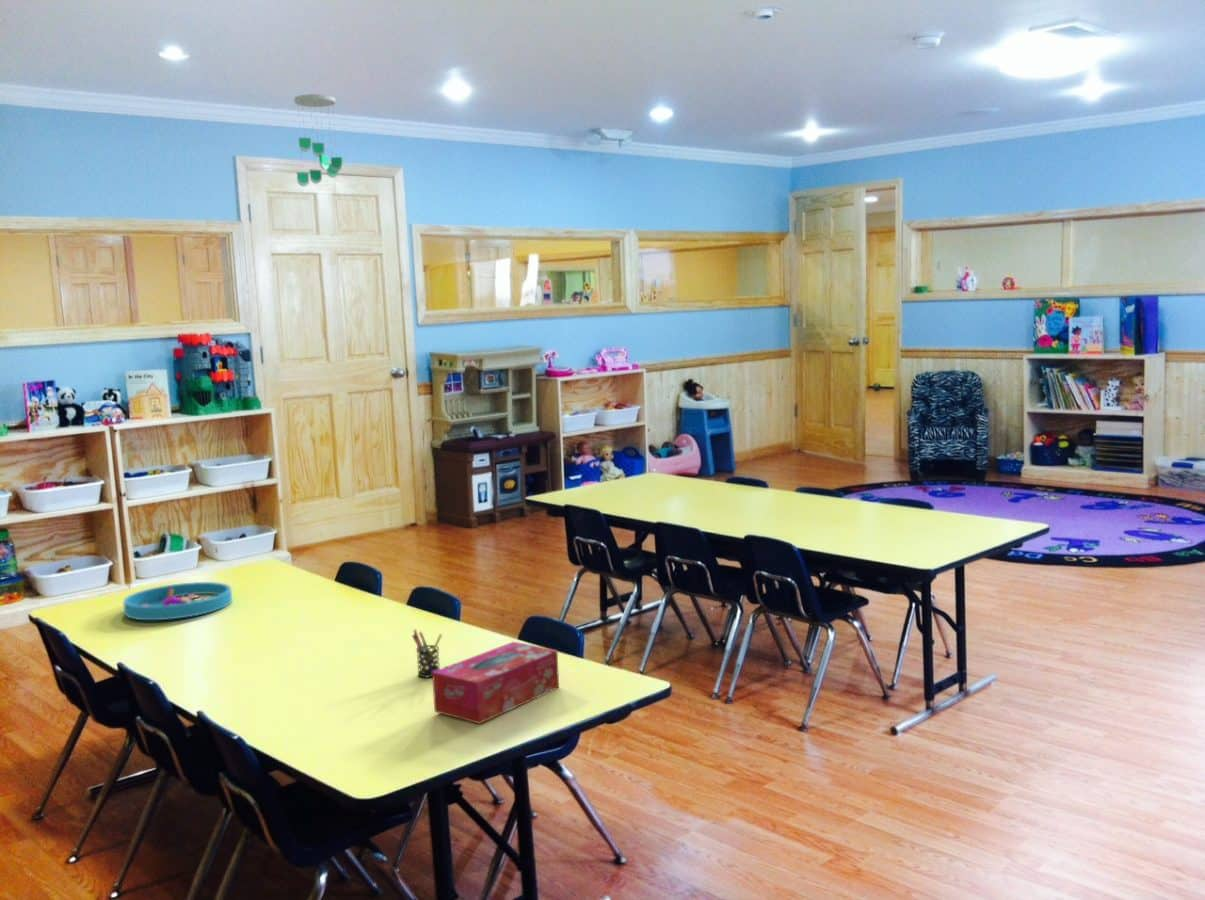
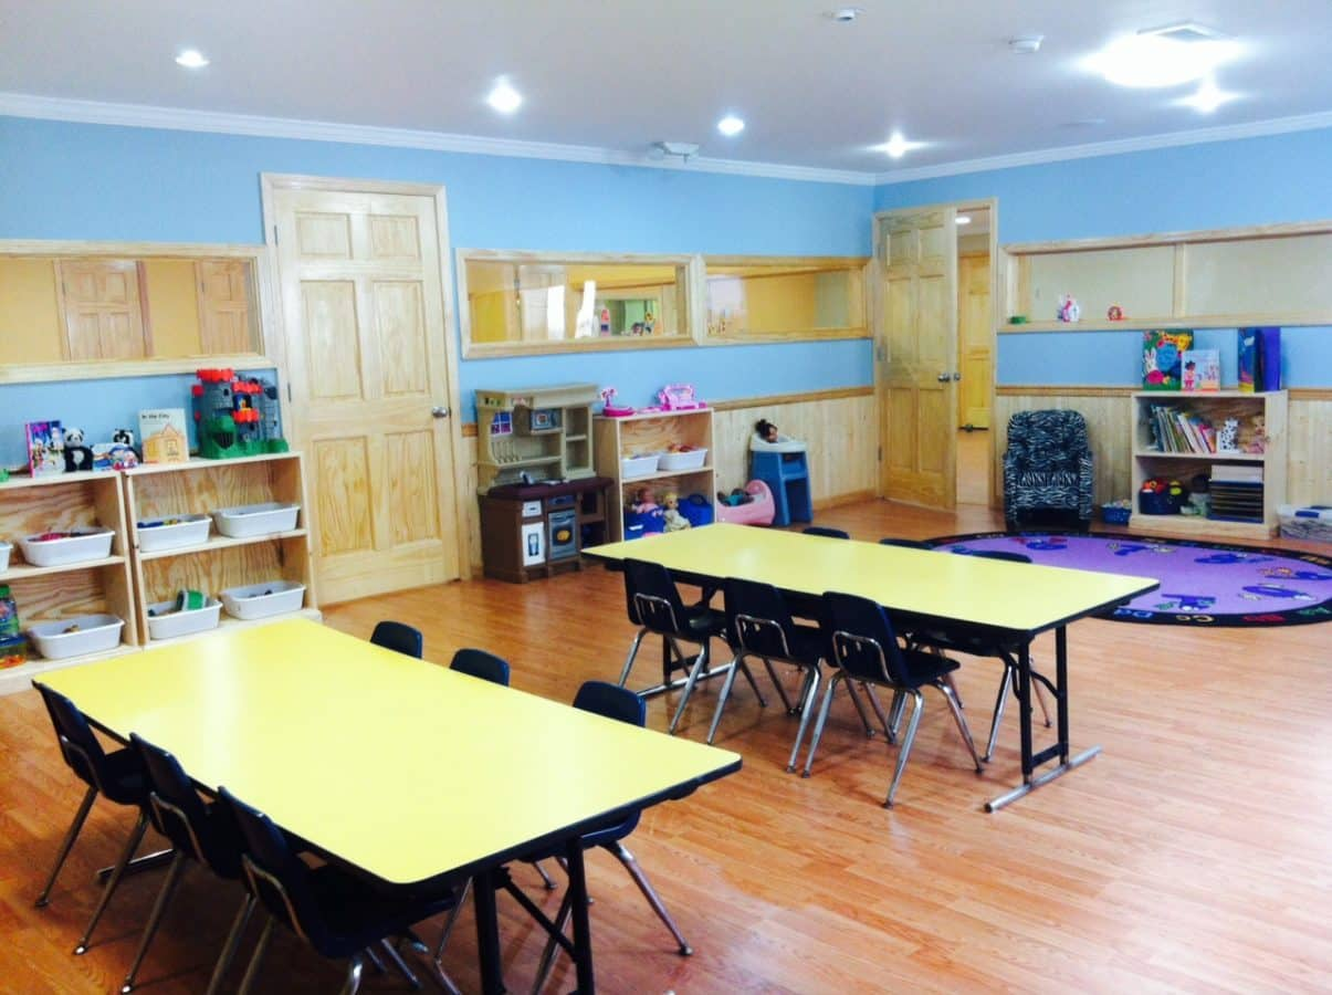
- storage tray [122,581,233,621]
- tissue box [431,641,560,725]
- pen holder [411,629,443,679]
- ceiling mobile [293,93,344,188]
